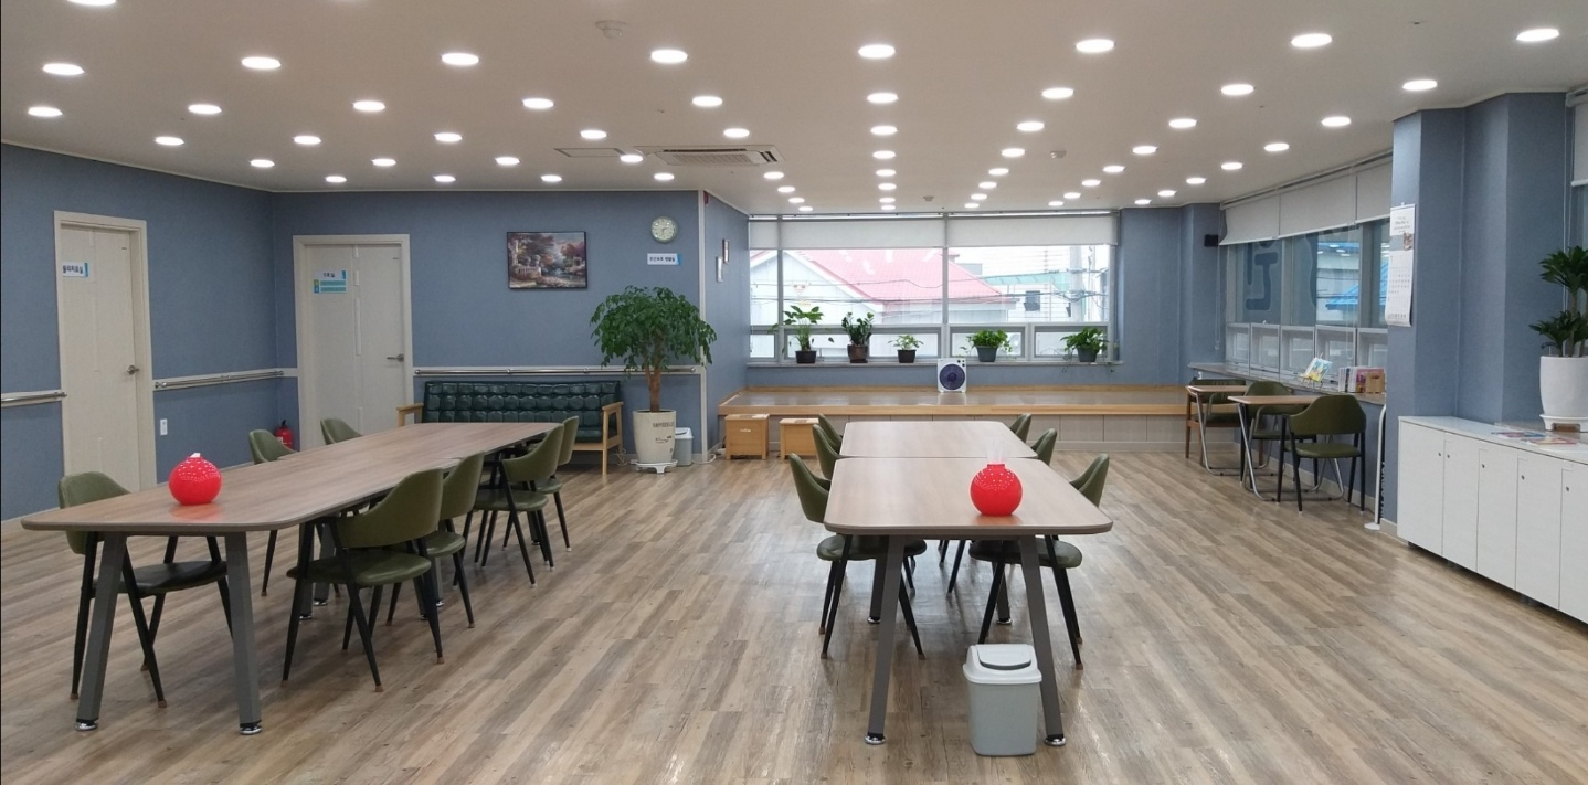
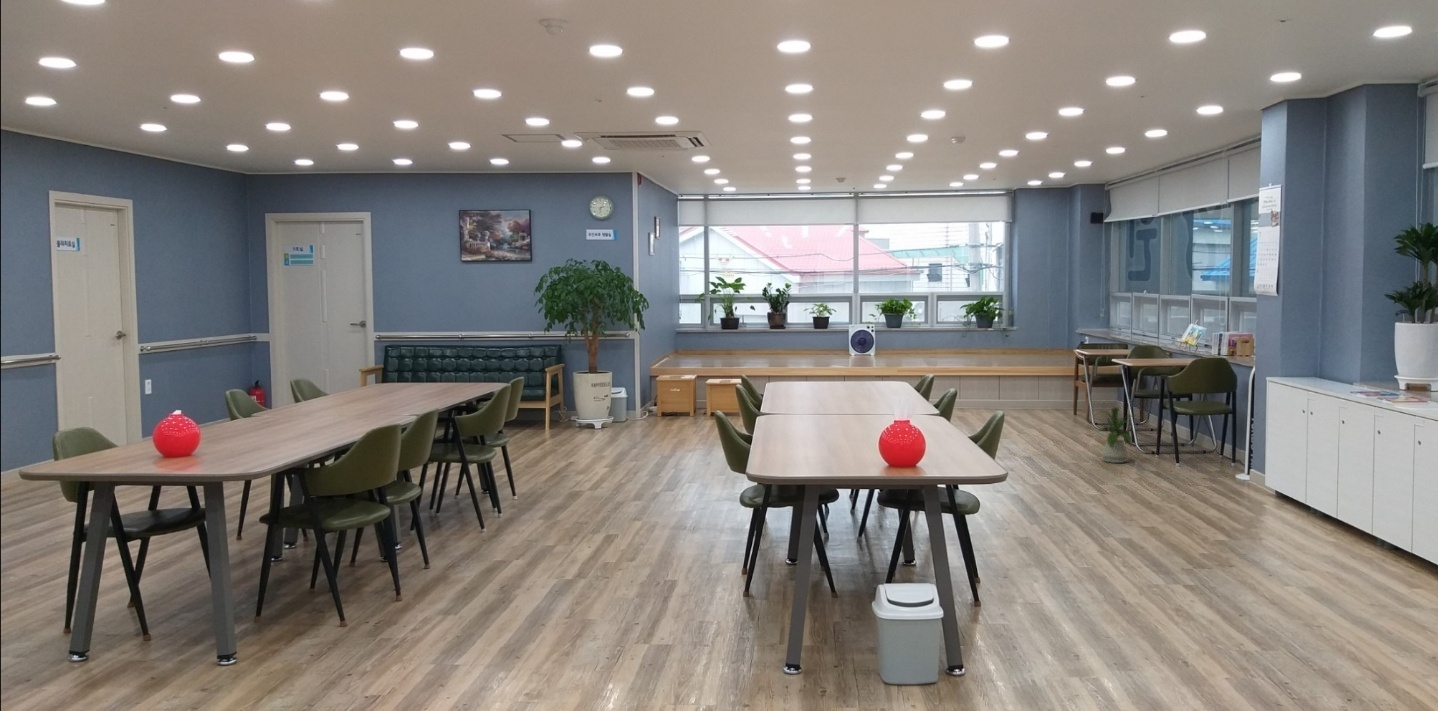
+ house plant [1093,406,1143,464]
